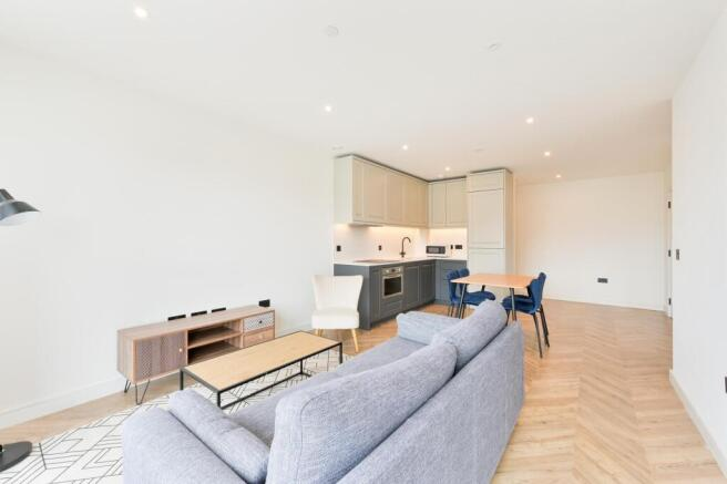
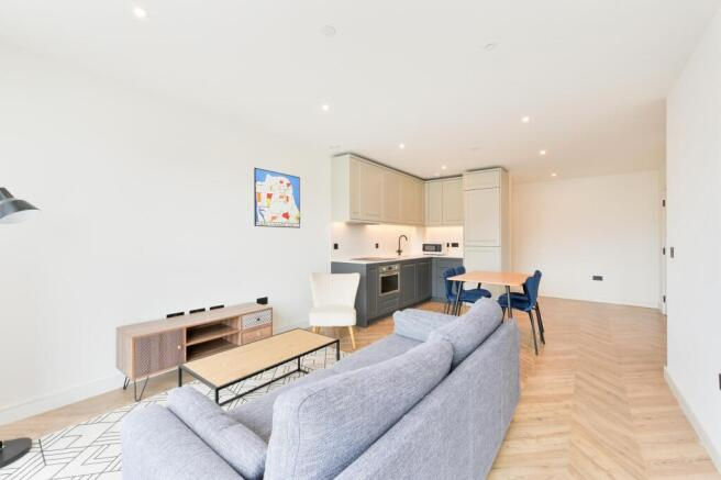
+ wall art [253,167,301,230]
